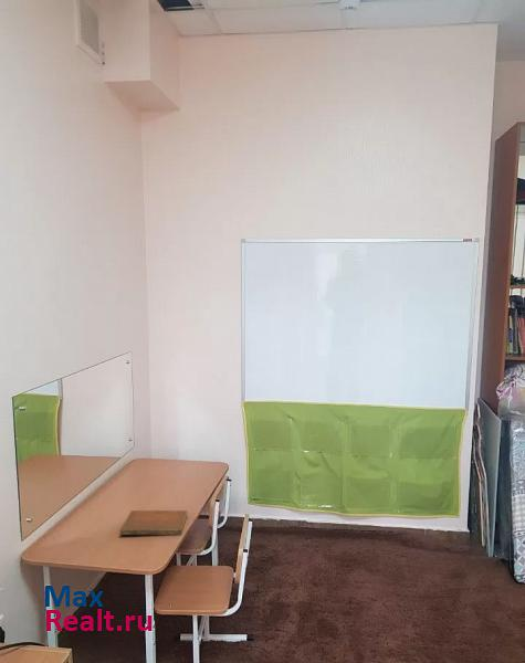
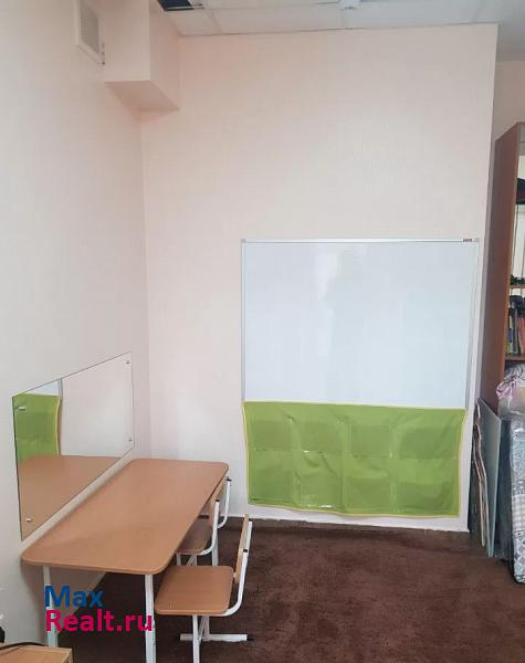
- notebook [119,509,189,537]
